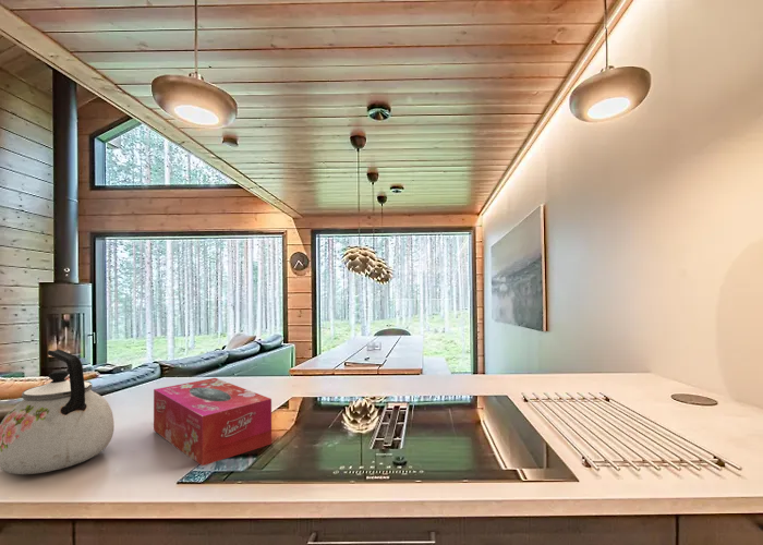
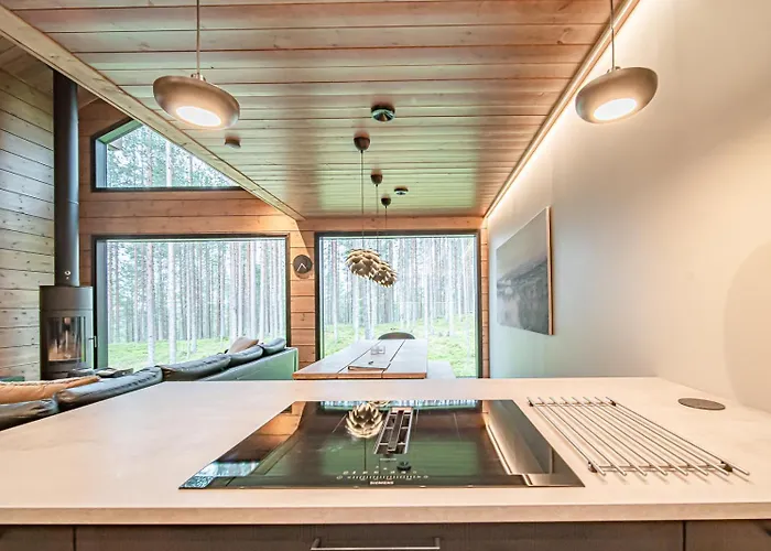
- tissue box [153,377,272,467]
- kettle [0,348,116,475]
